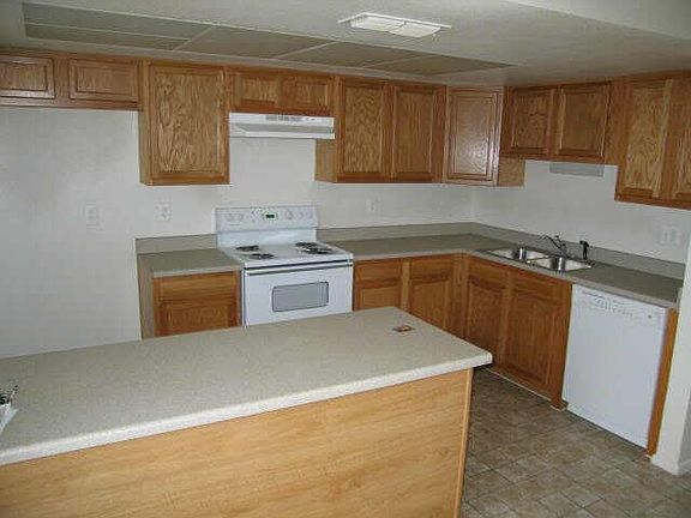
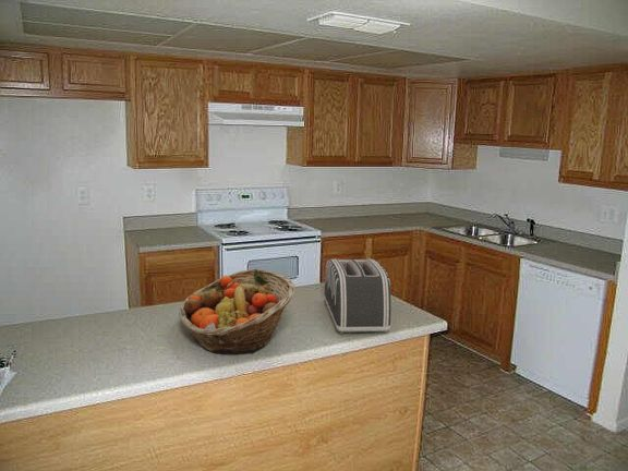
+ toaster [323,258,392,335]
+ fruit basket [178,268,297,354]
